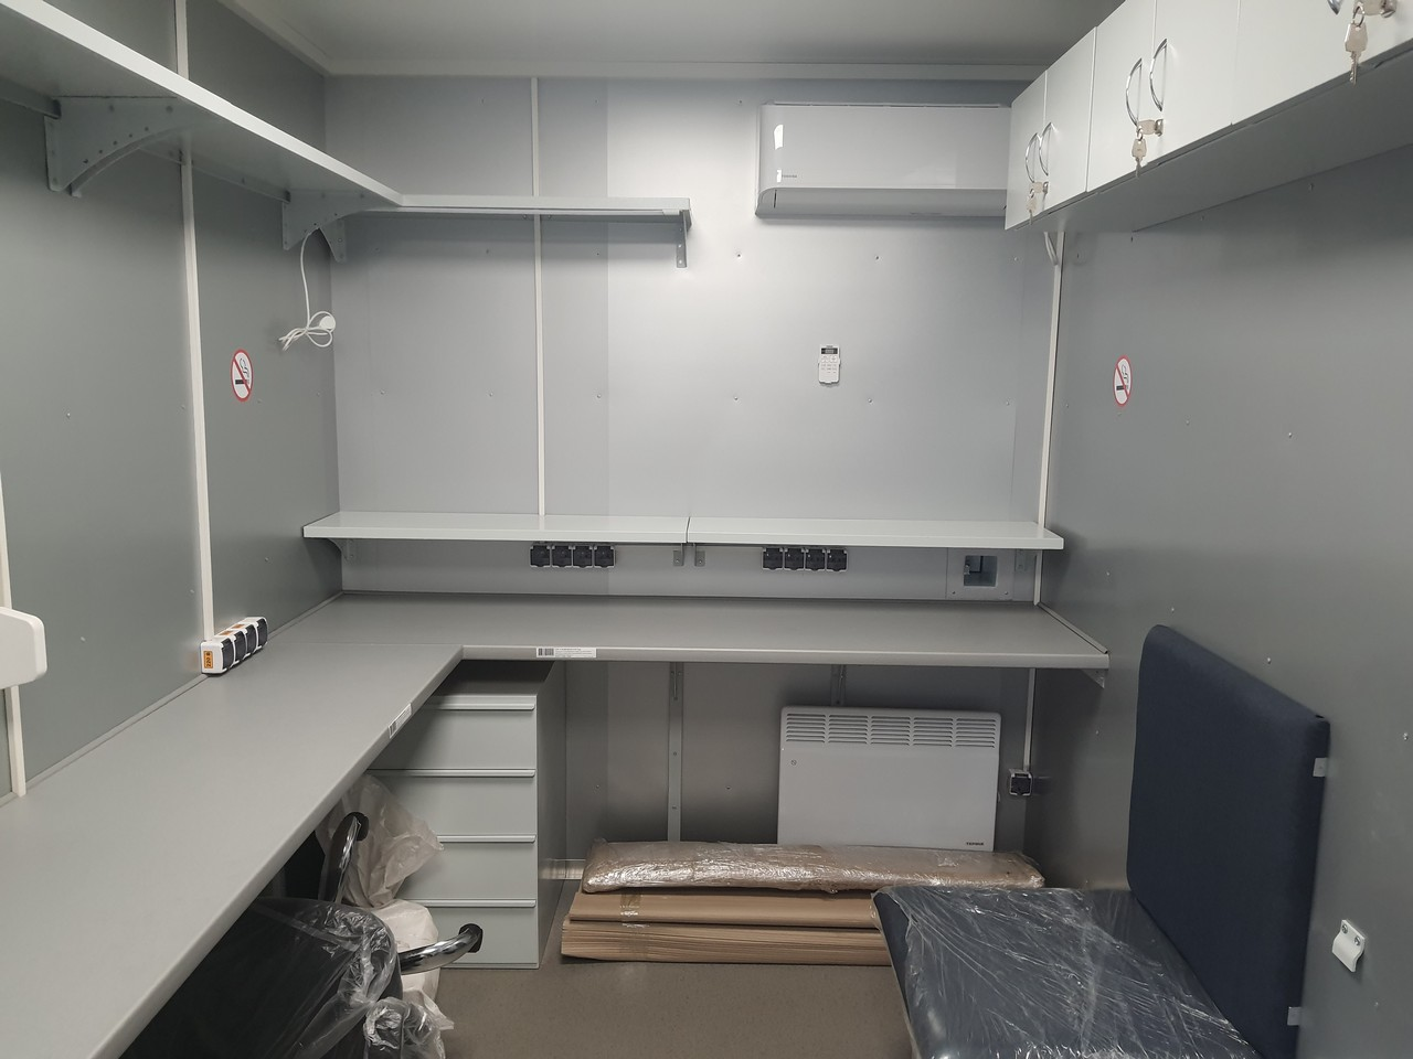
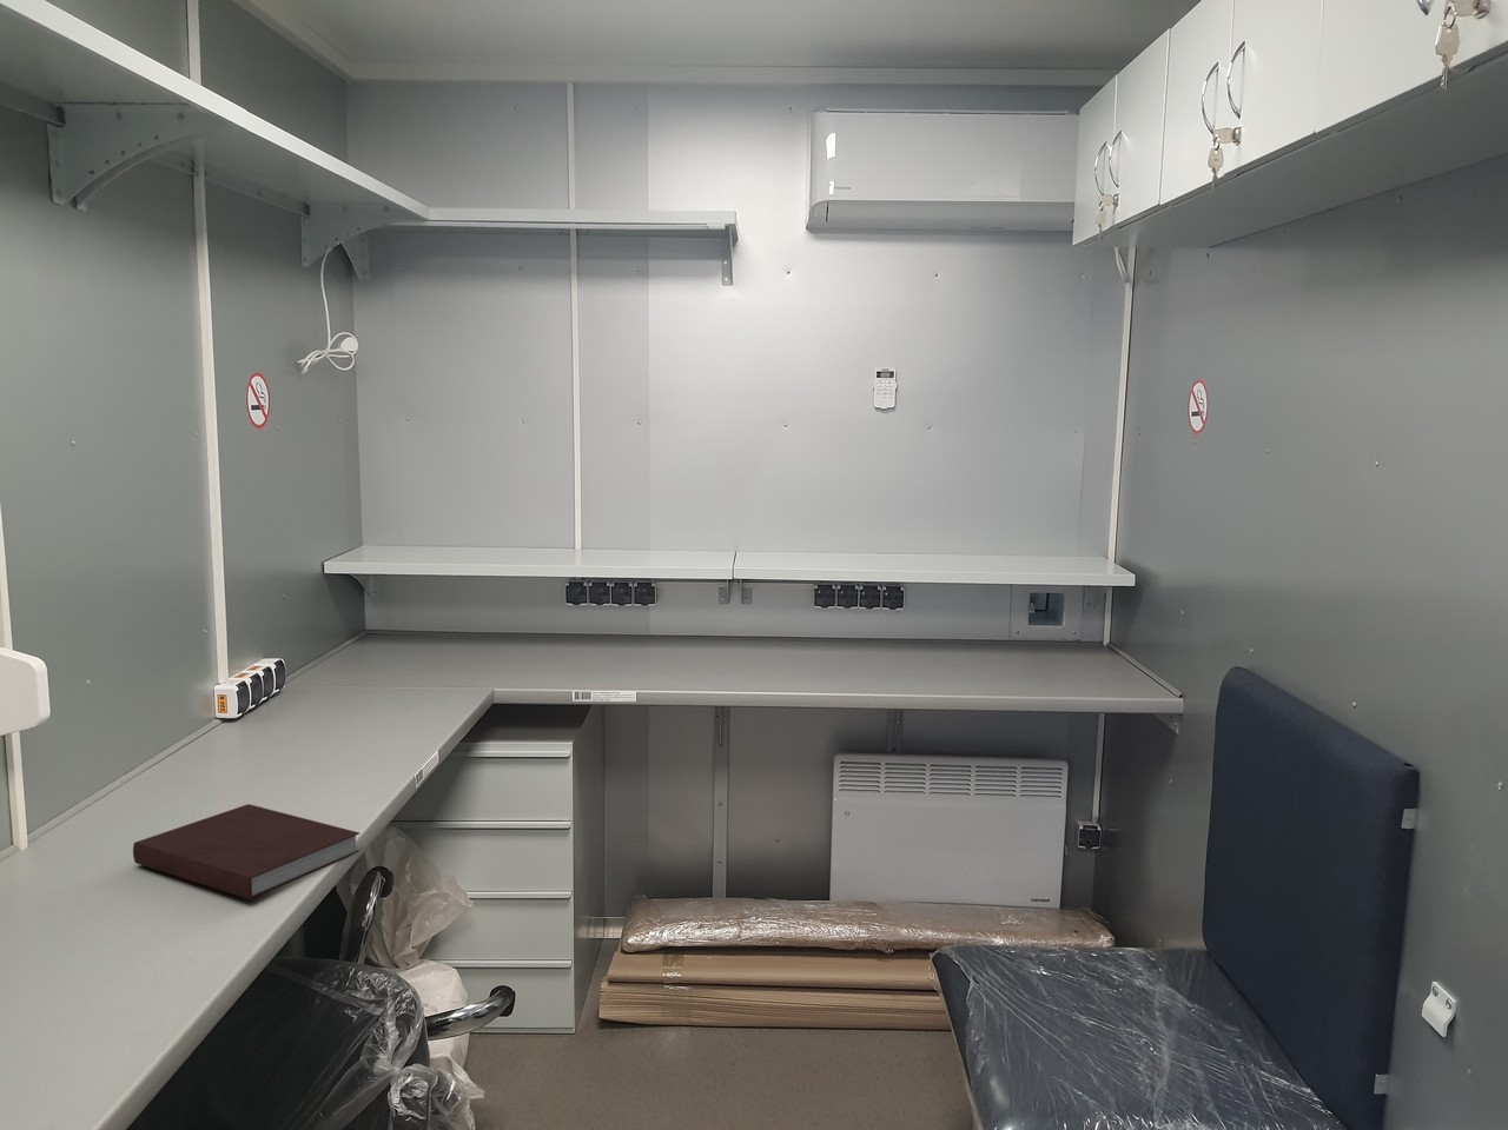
+ notebook [132,802,361,901]
